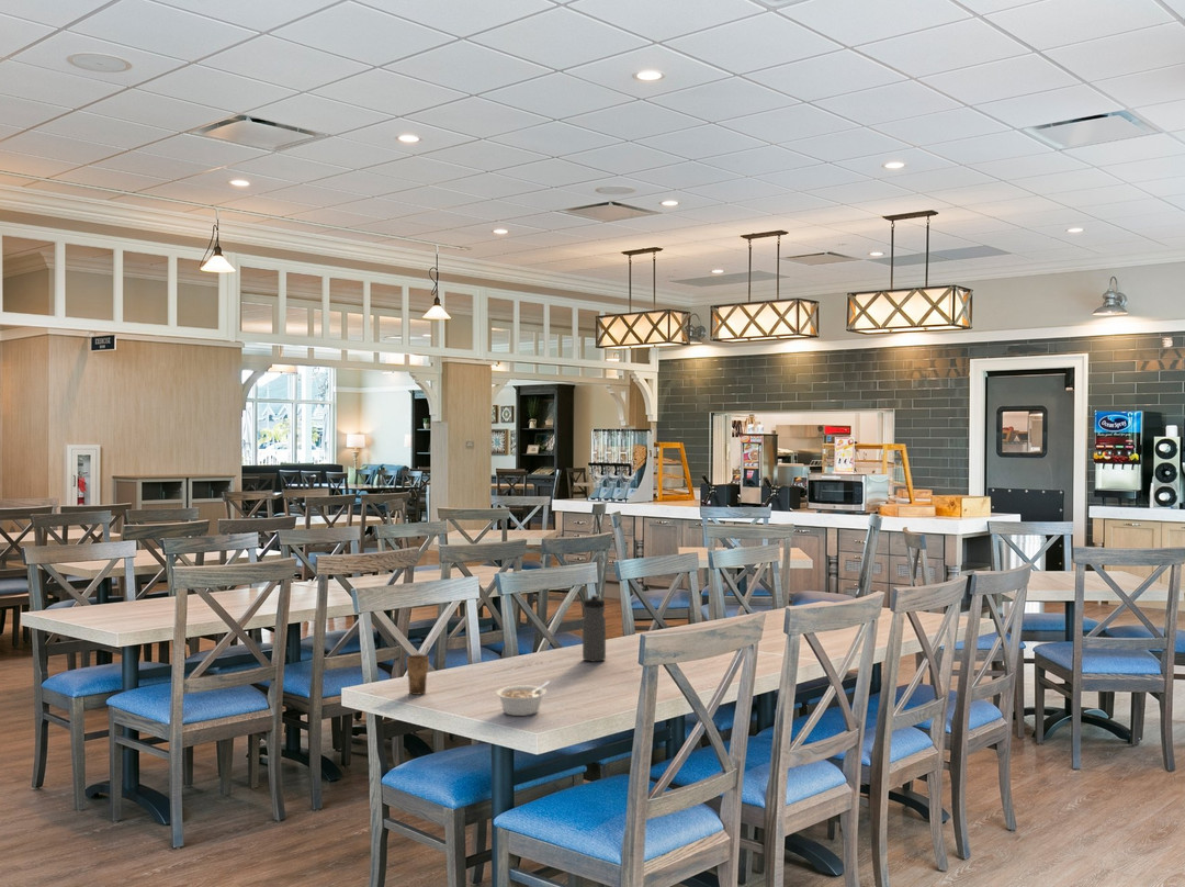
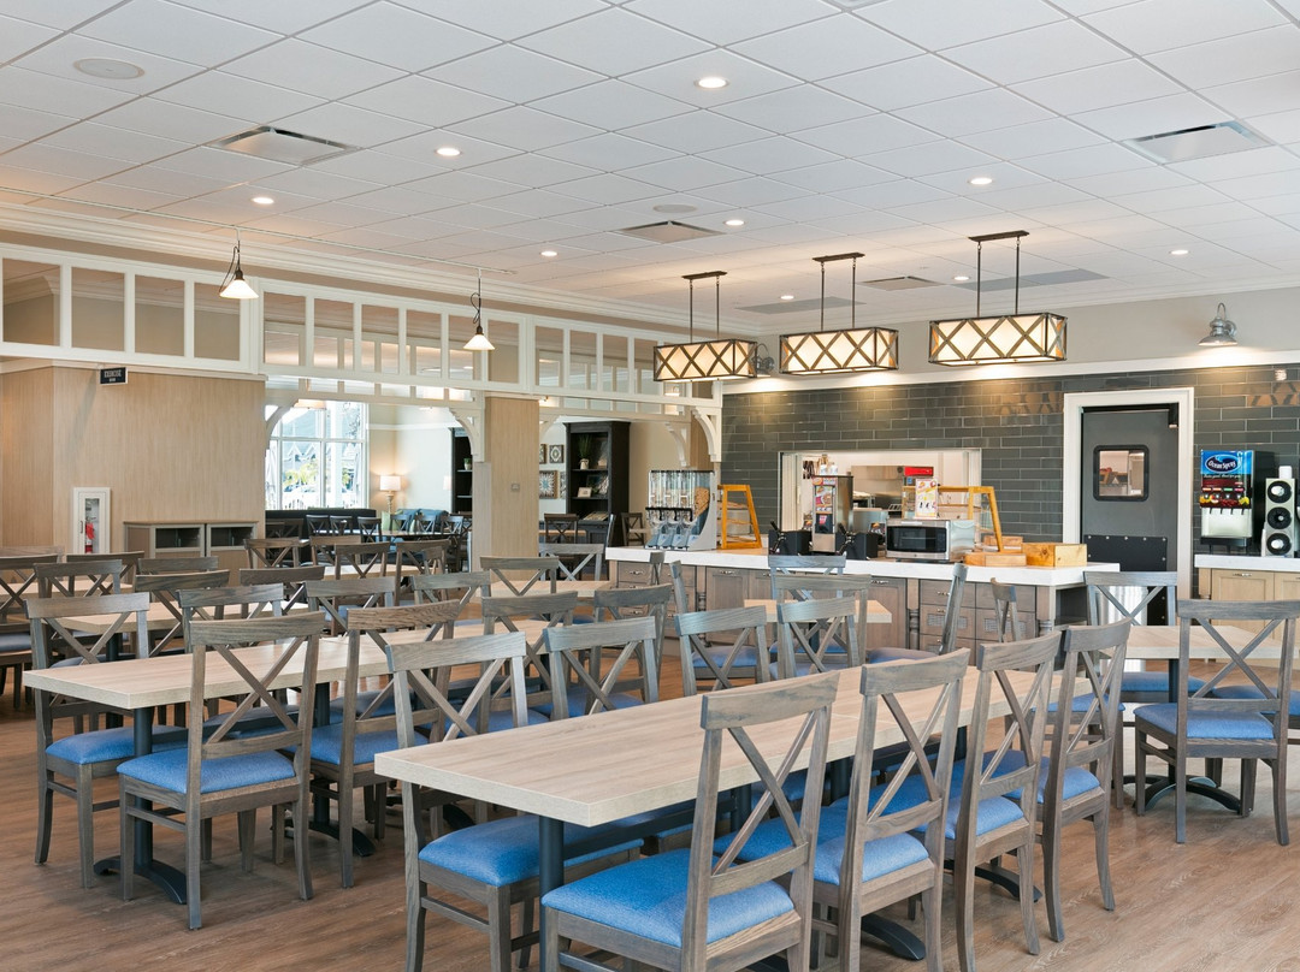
- cup [405,647,430,696]
- water bottle [582,593,607,663]
- legume [495,681,551,717]
